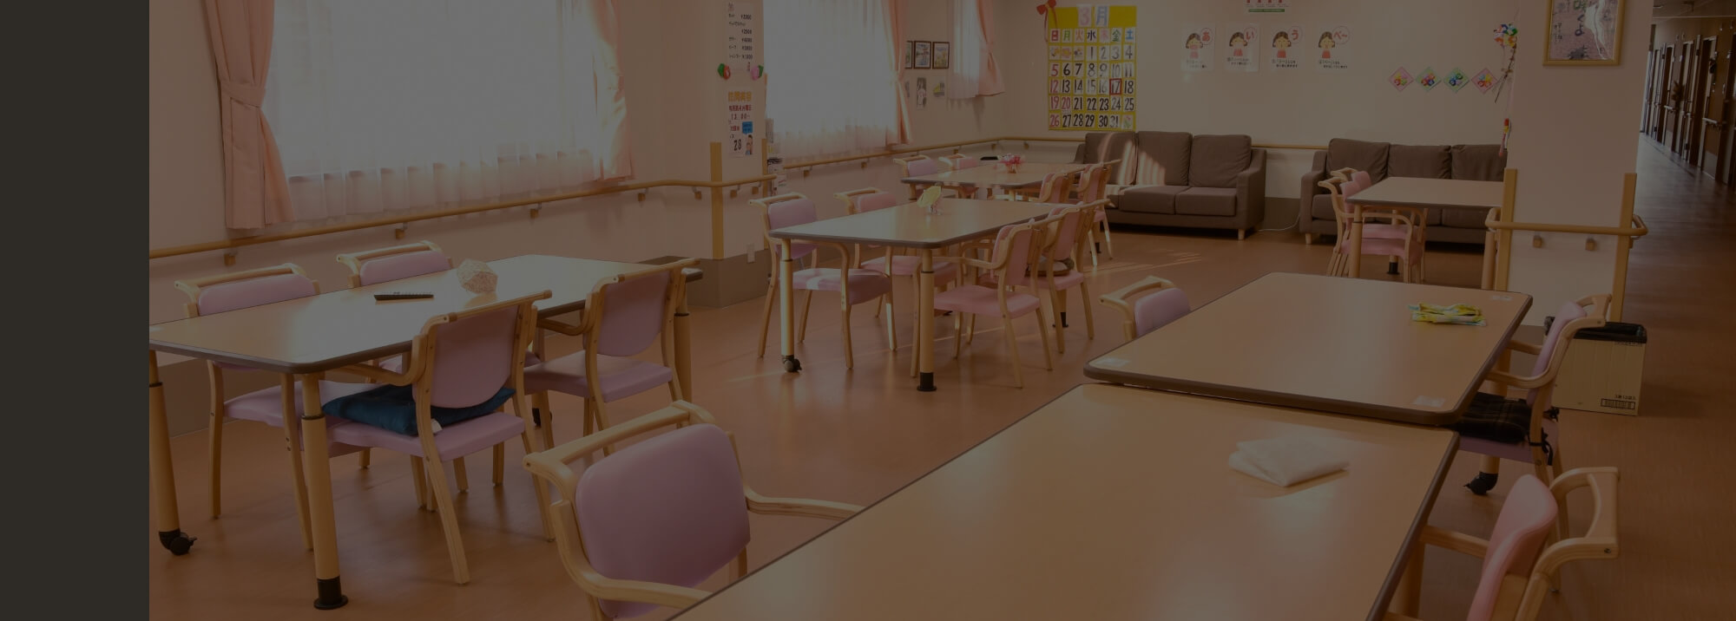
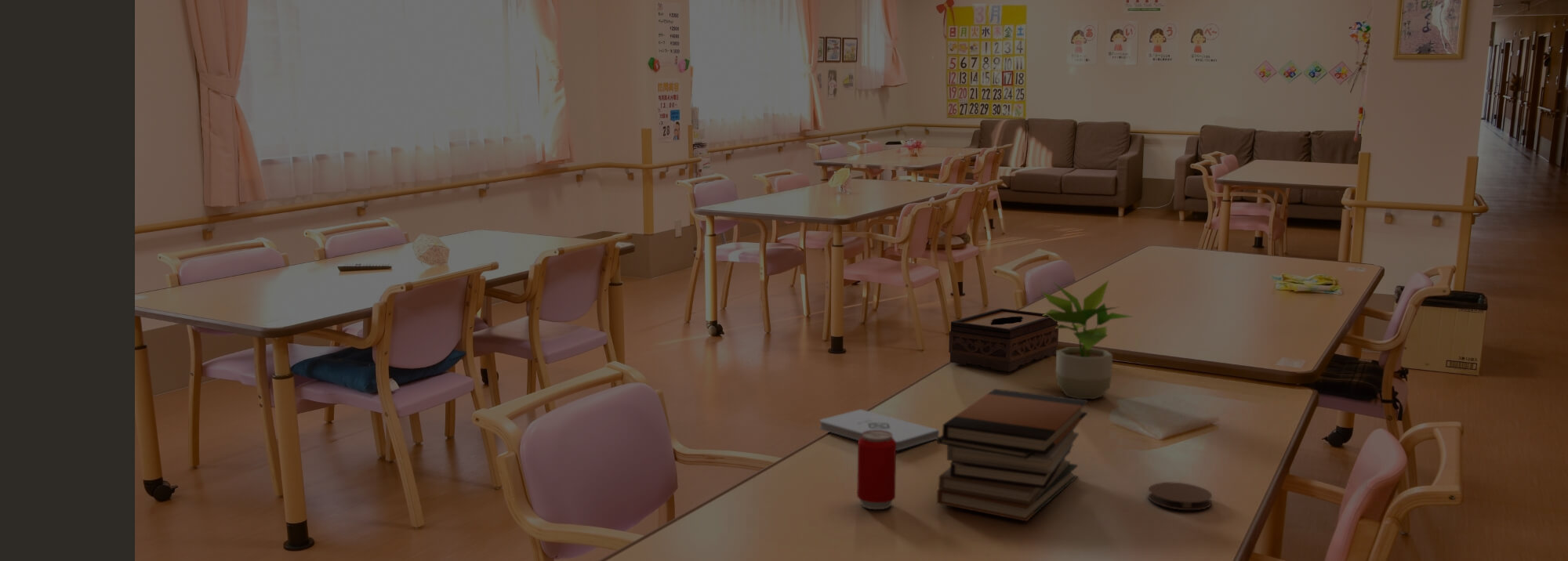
+ tissue box [948,308,1059,372]
+ notepad [819,408,940,451]
+ beverage can [856,430,897,510]
+ book stack [936,389,1088,522]
+ potted plant [1041,280,1132,400]
+ coaster [1148,482,1213,511]
